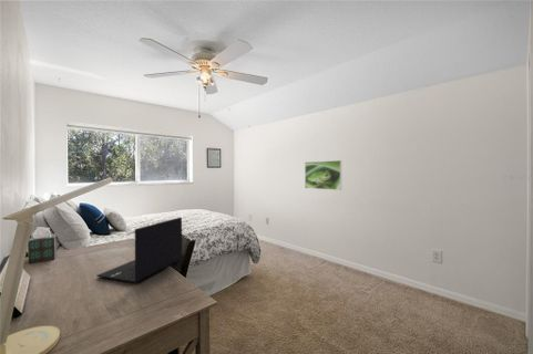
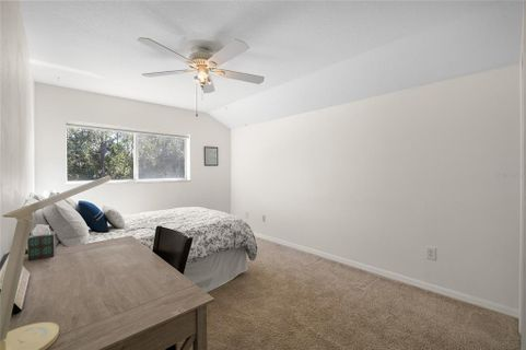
- laptop [95,216,184,284]
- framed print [304,159,342,191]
